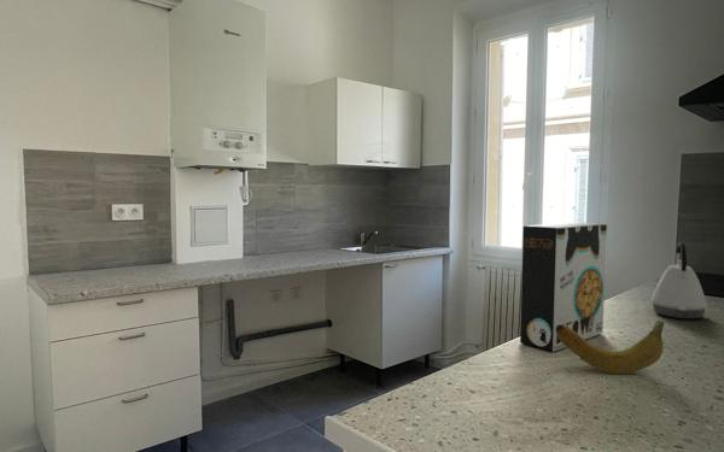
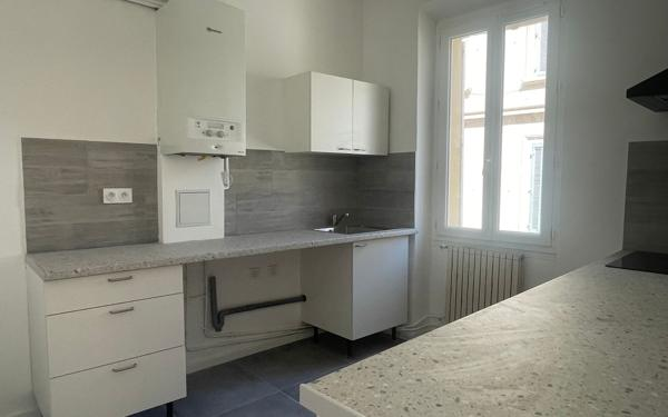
- fruit [556,319,665,375]
- cereal box [519,222,608,353]
- kettle [650,241,708,321]
